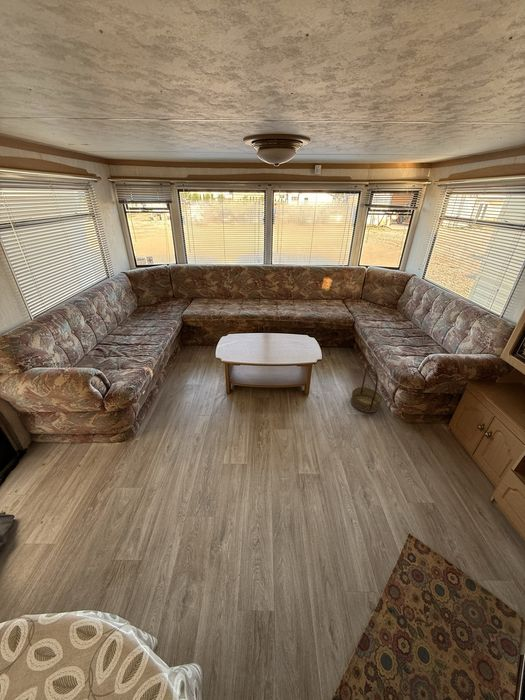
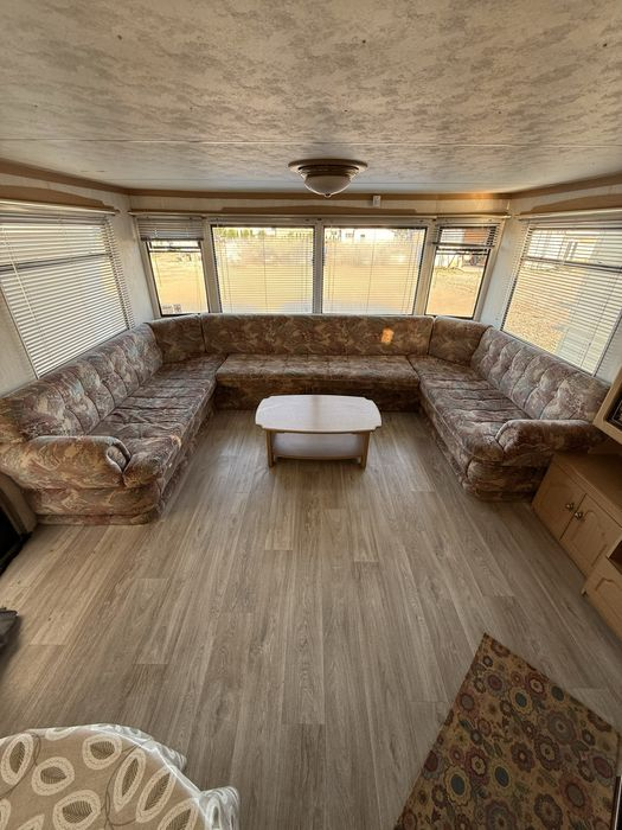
- basket [350,363,383,413]
